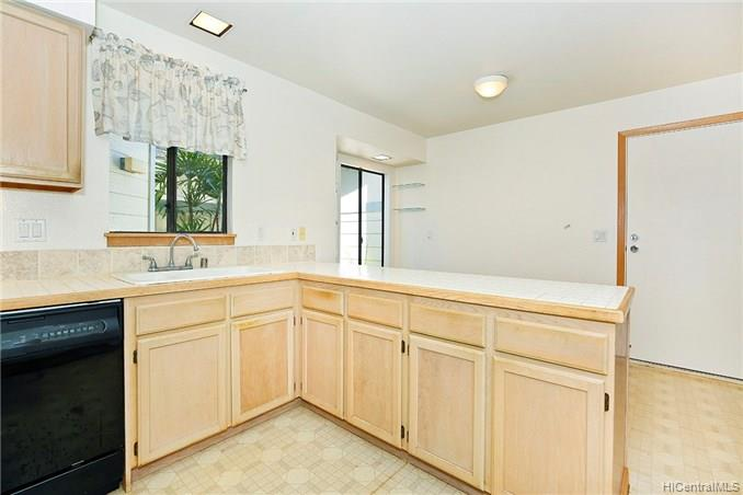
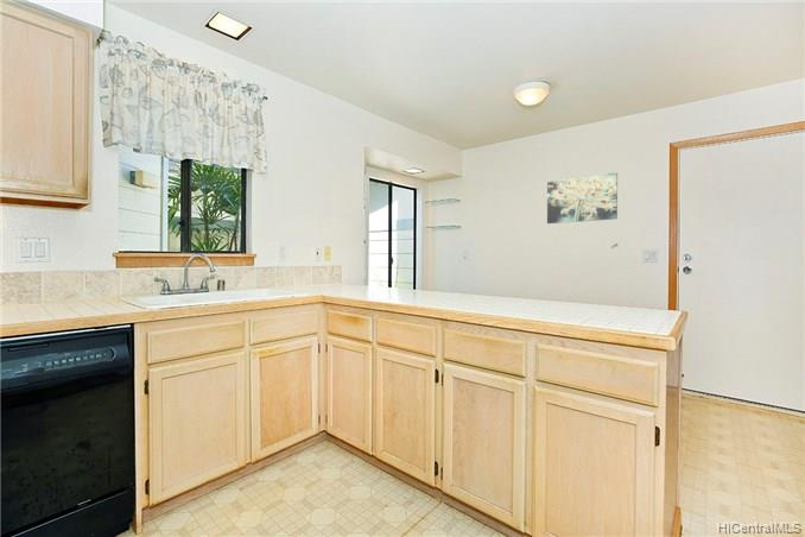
+ wall art [546,171,619,225]
